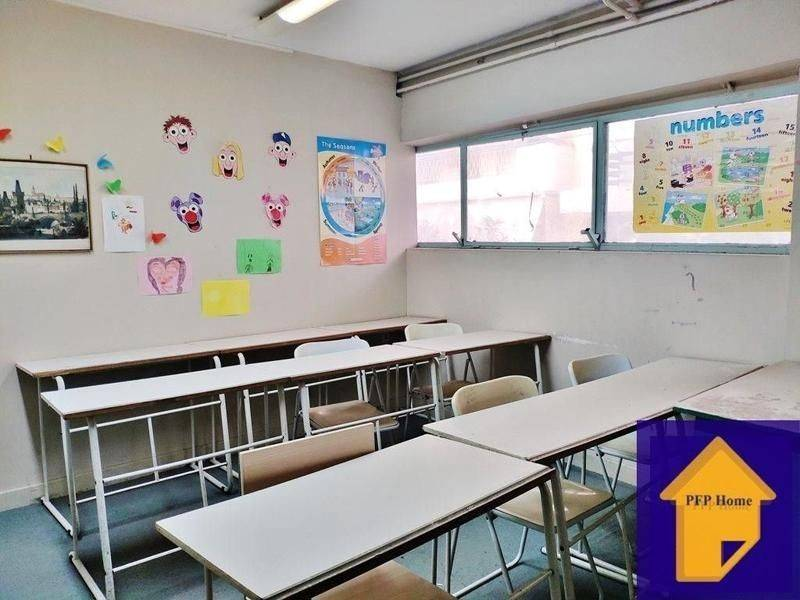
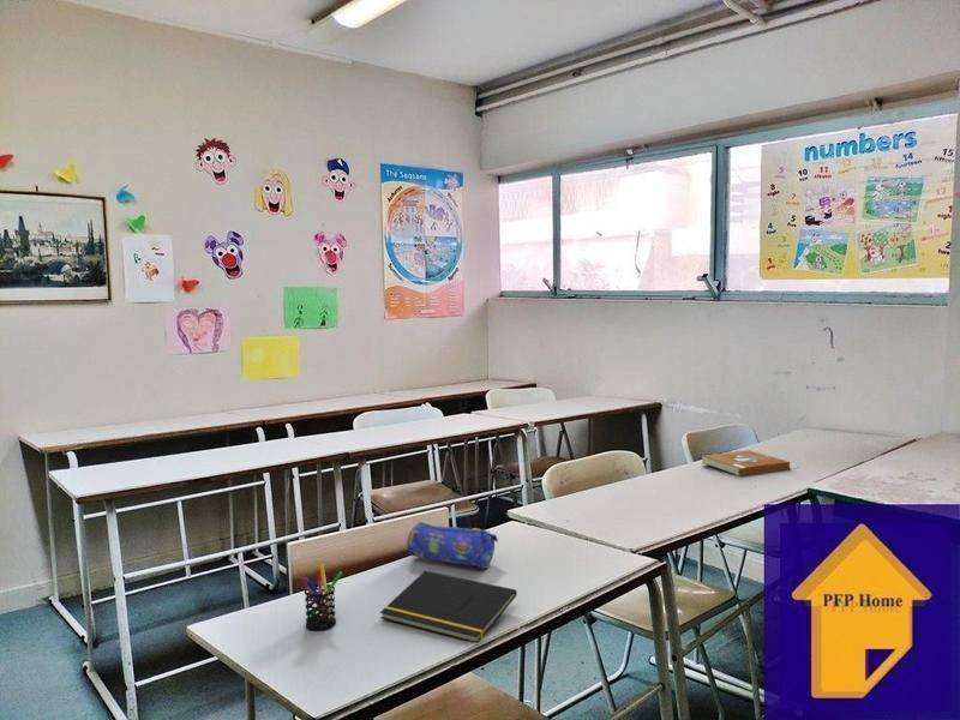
+ pen holder [300,562,343,631]
+ pencil case [406,521,499,570]
+ notepad [379,570,518,644]
+ book [701,449,791,478]
